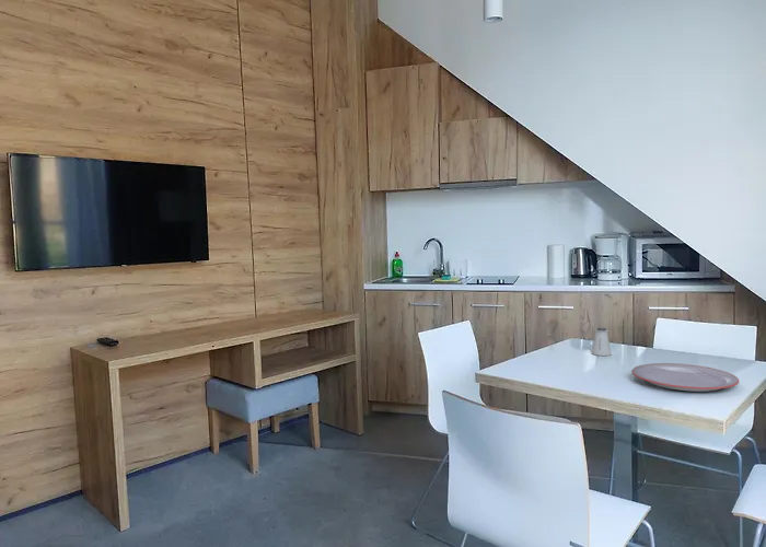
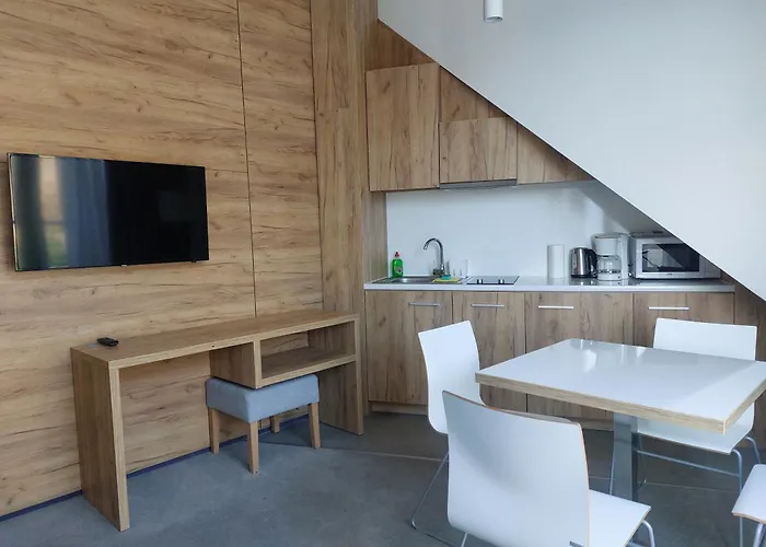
- saltshaker [591,326,612,357]
- plate [630,362,740,393]
